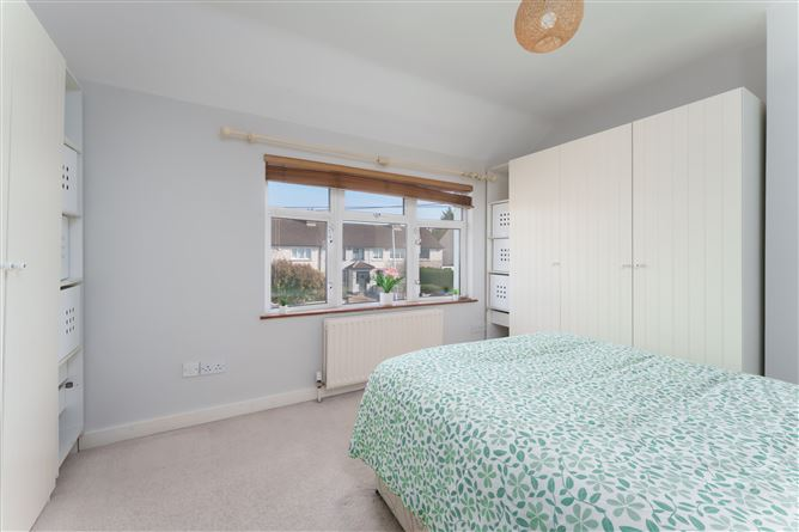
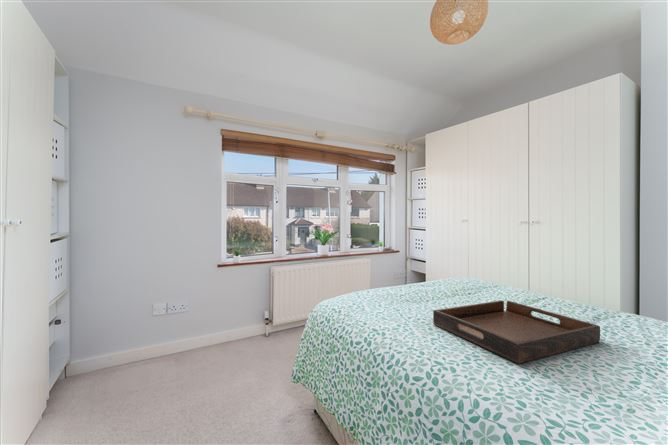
+ serving tray [432,300,601,365]
